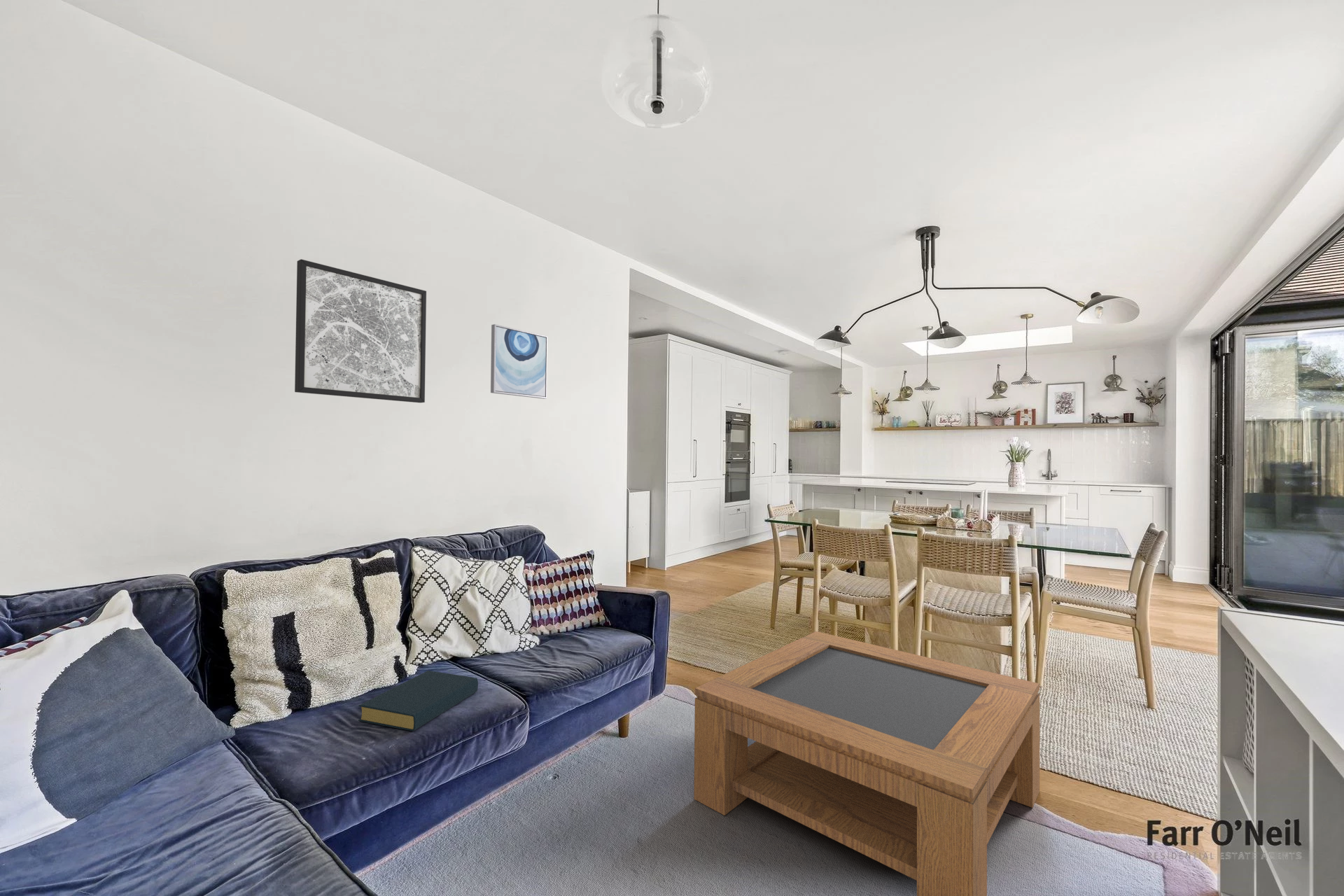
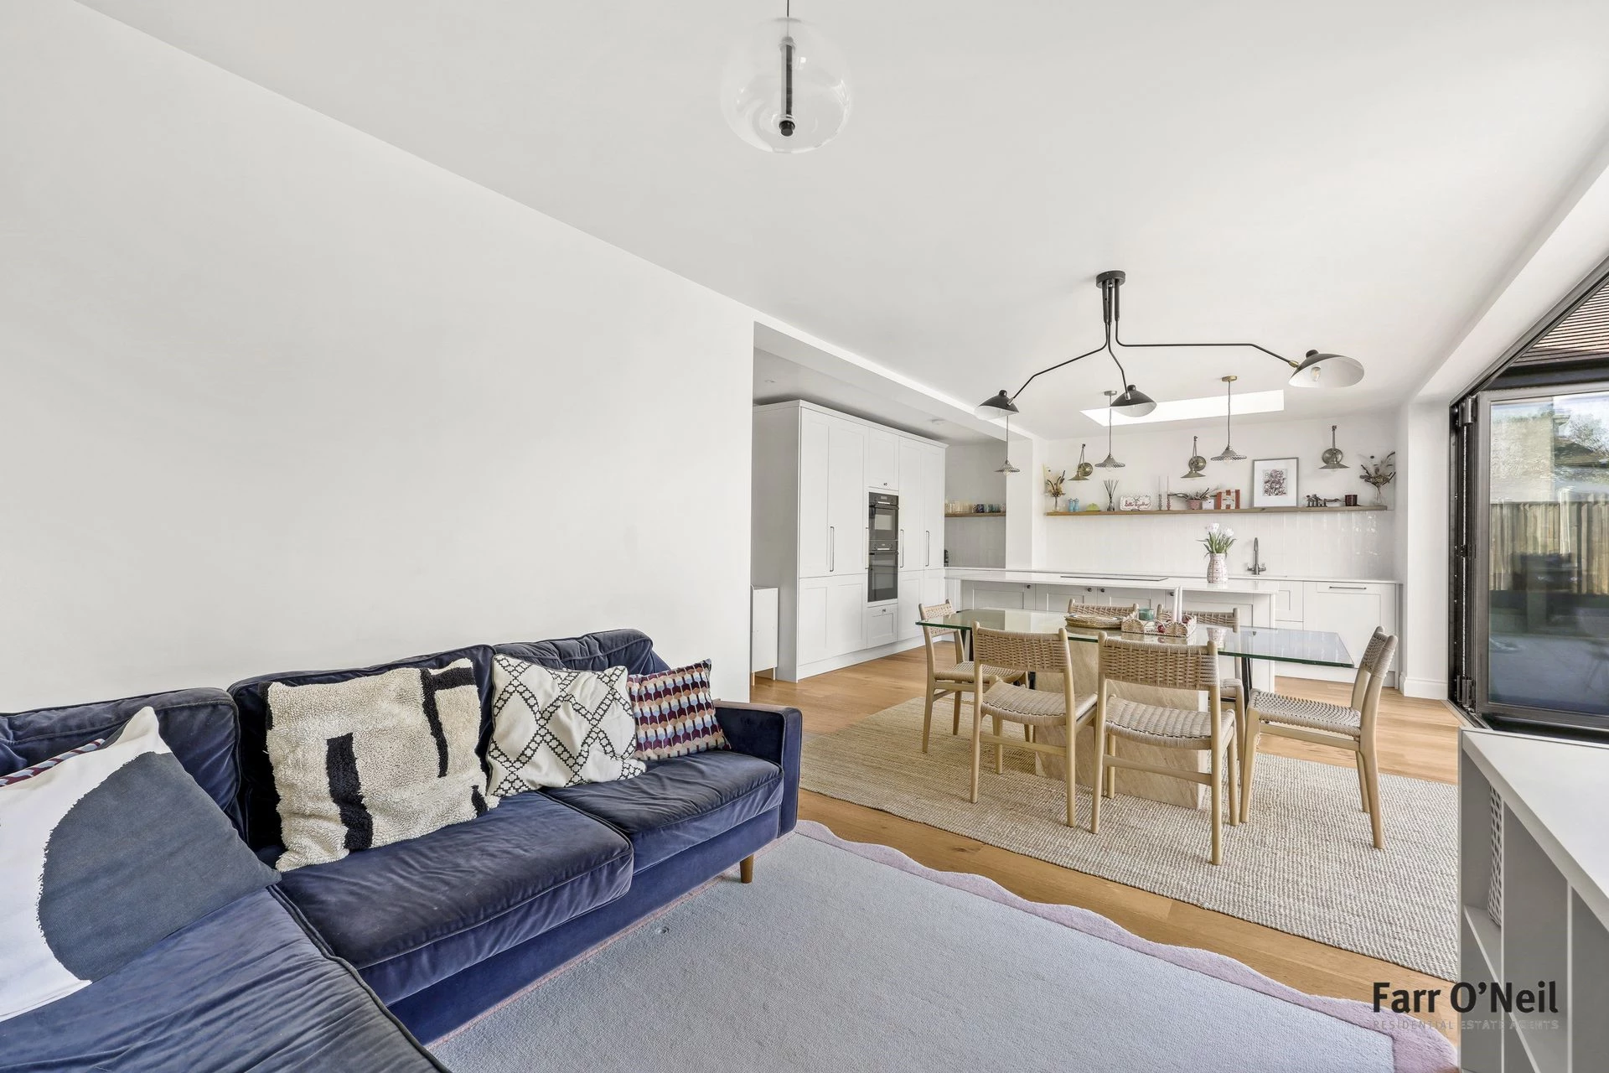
- coffee table [694,631,1040,896]
- wall art [294,258,427,403]
- wall art [490,323,548,400]
- hardback book [358,670,479,731]
